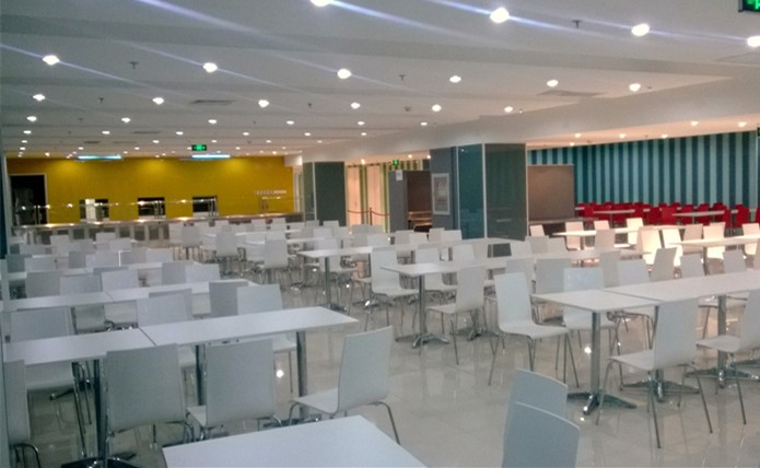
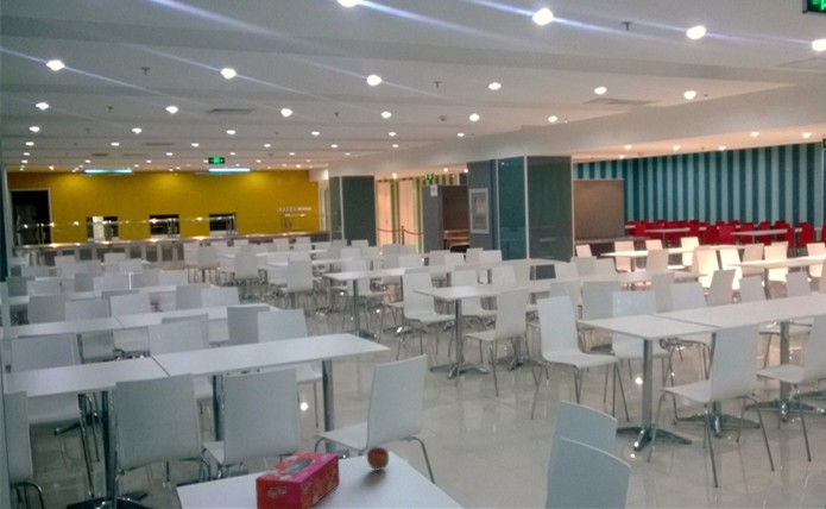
+ fruit [366,446,390,472]
+ tissue box [254,451,341,509]
